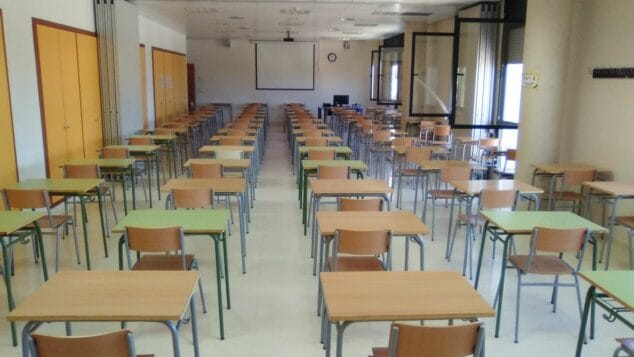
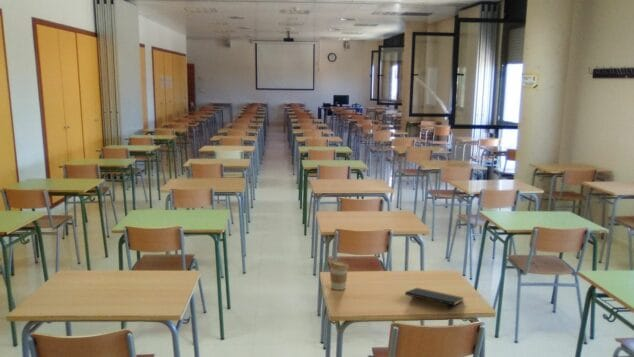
+ notepad [404,287,465,313]
+ coffee cup [328,259,349,291]
